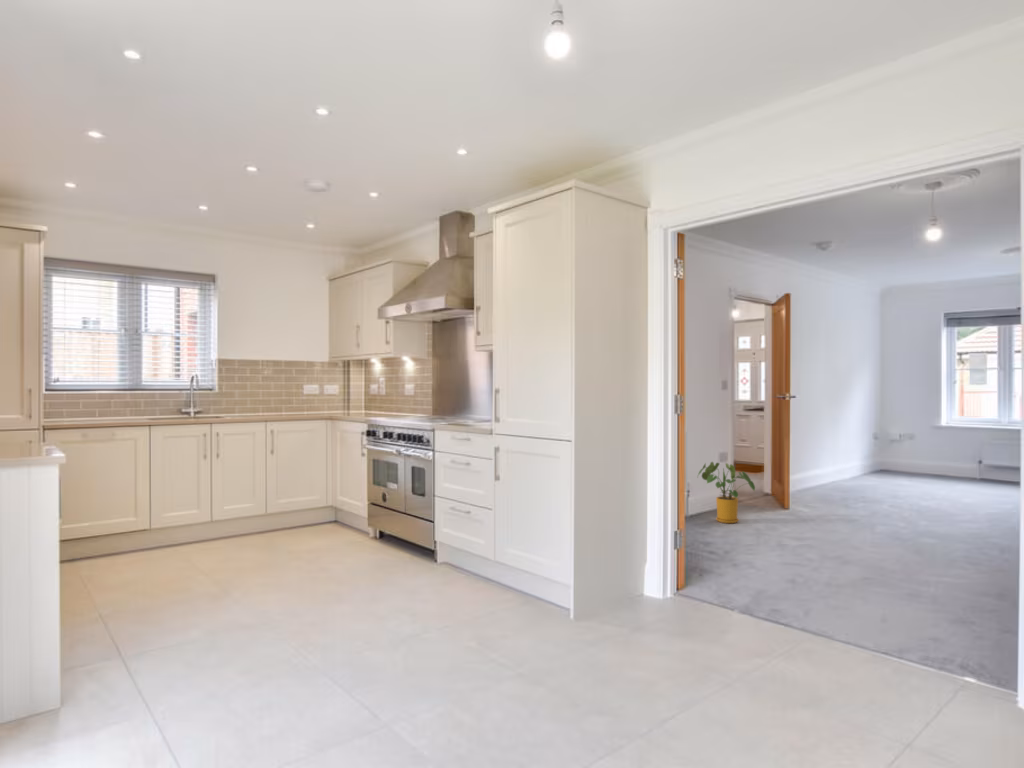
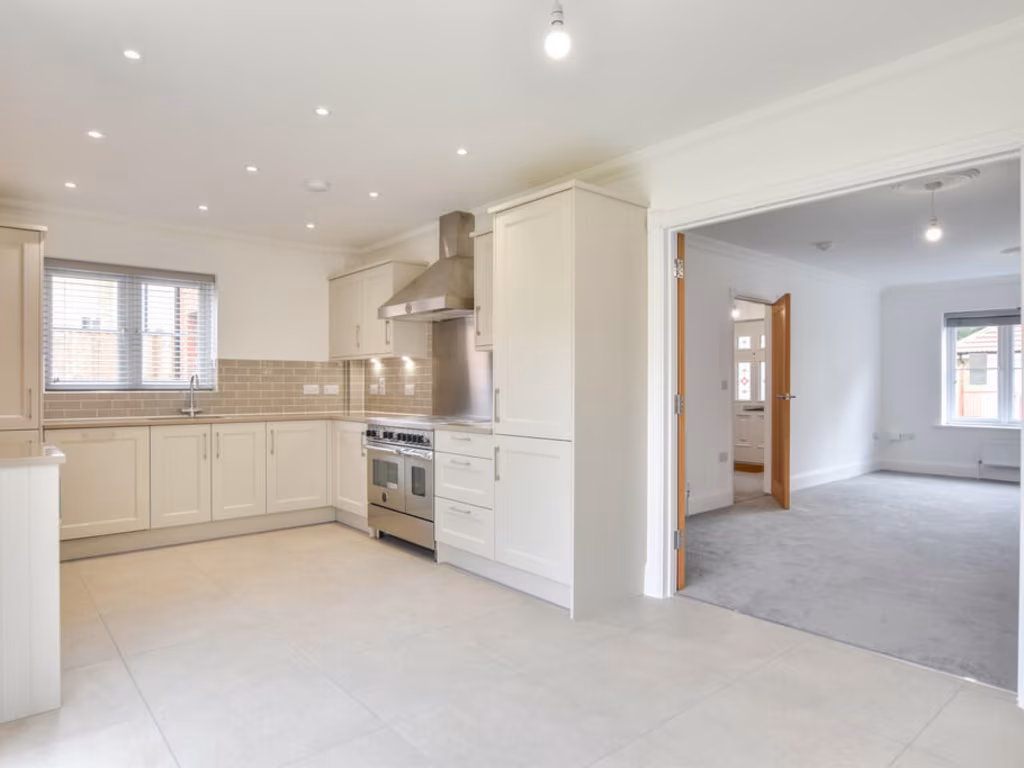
- house plant [696,461,756,524]
